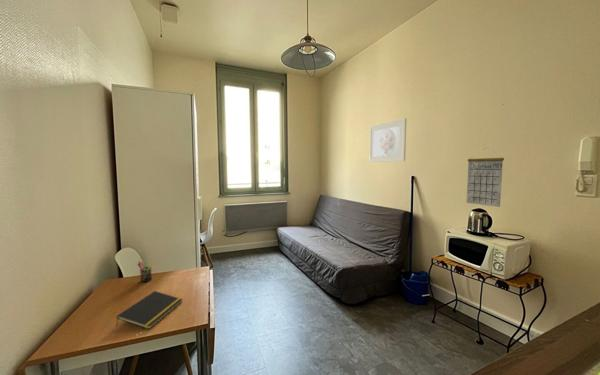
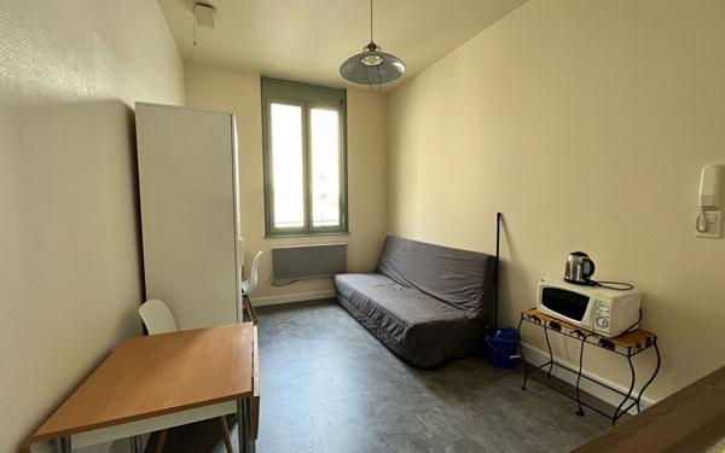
- notepad [115,290,184,330]
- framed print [368,117,407,163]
- calendar [466,146,505,208]
- pen holder [136,260,154,283]
